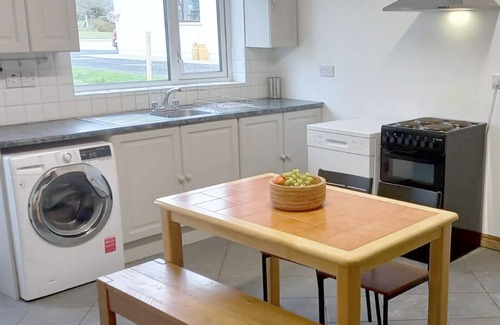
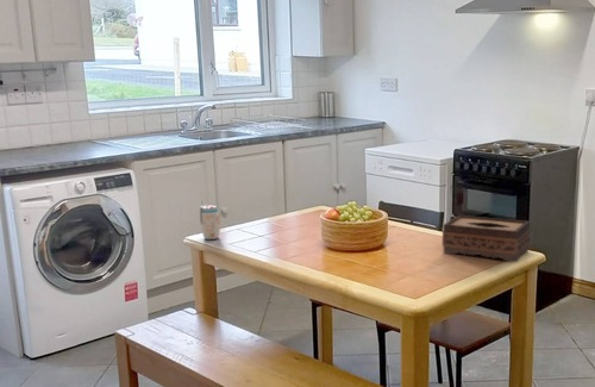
+ tissue box [441,214,532,263]
+ beverage can [199,199,221,241]
